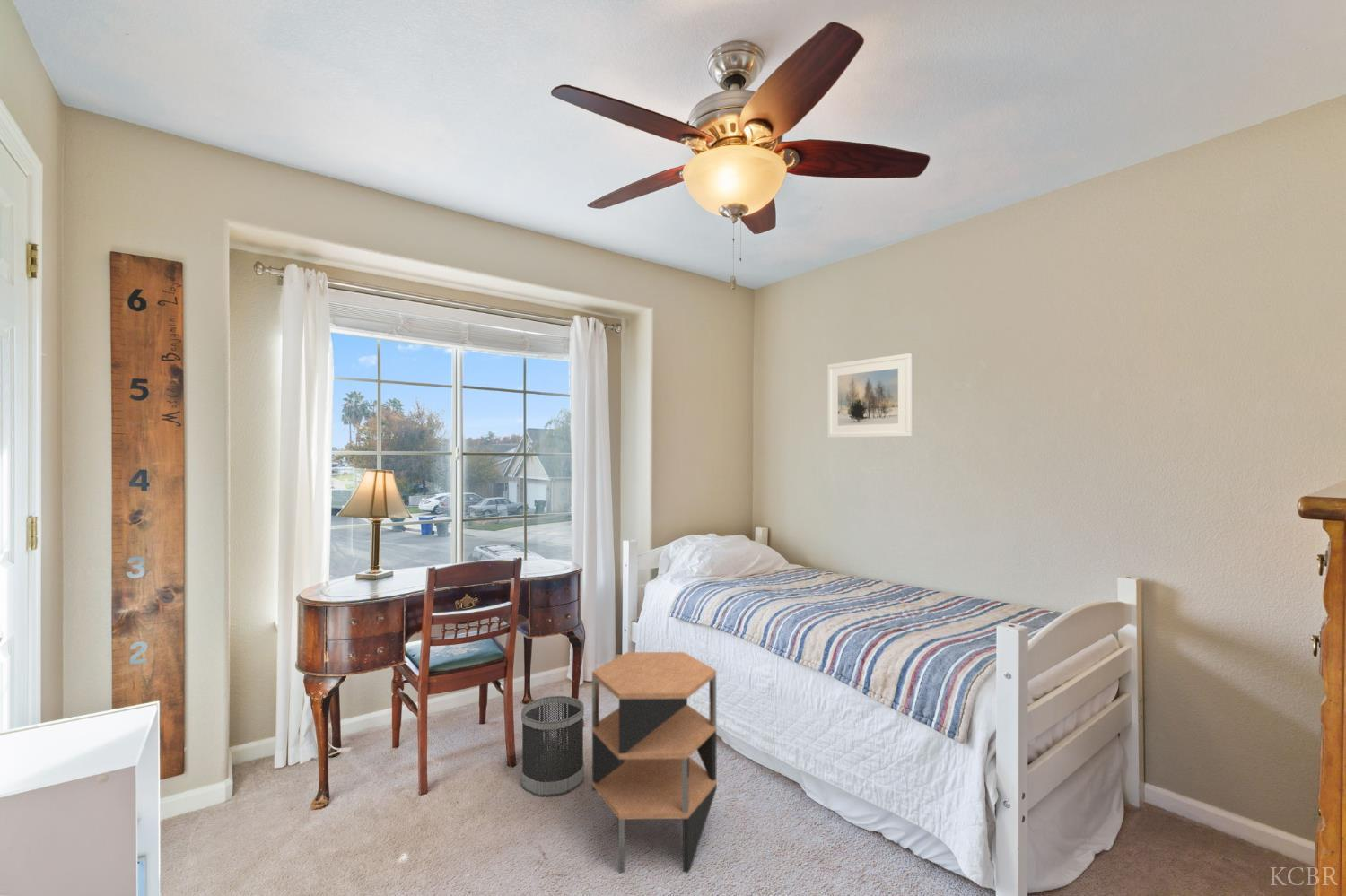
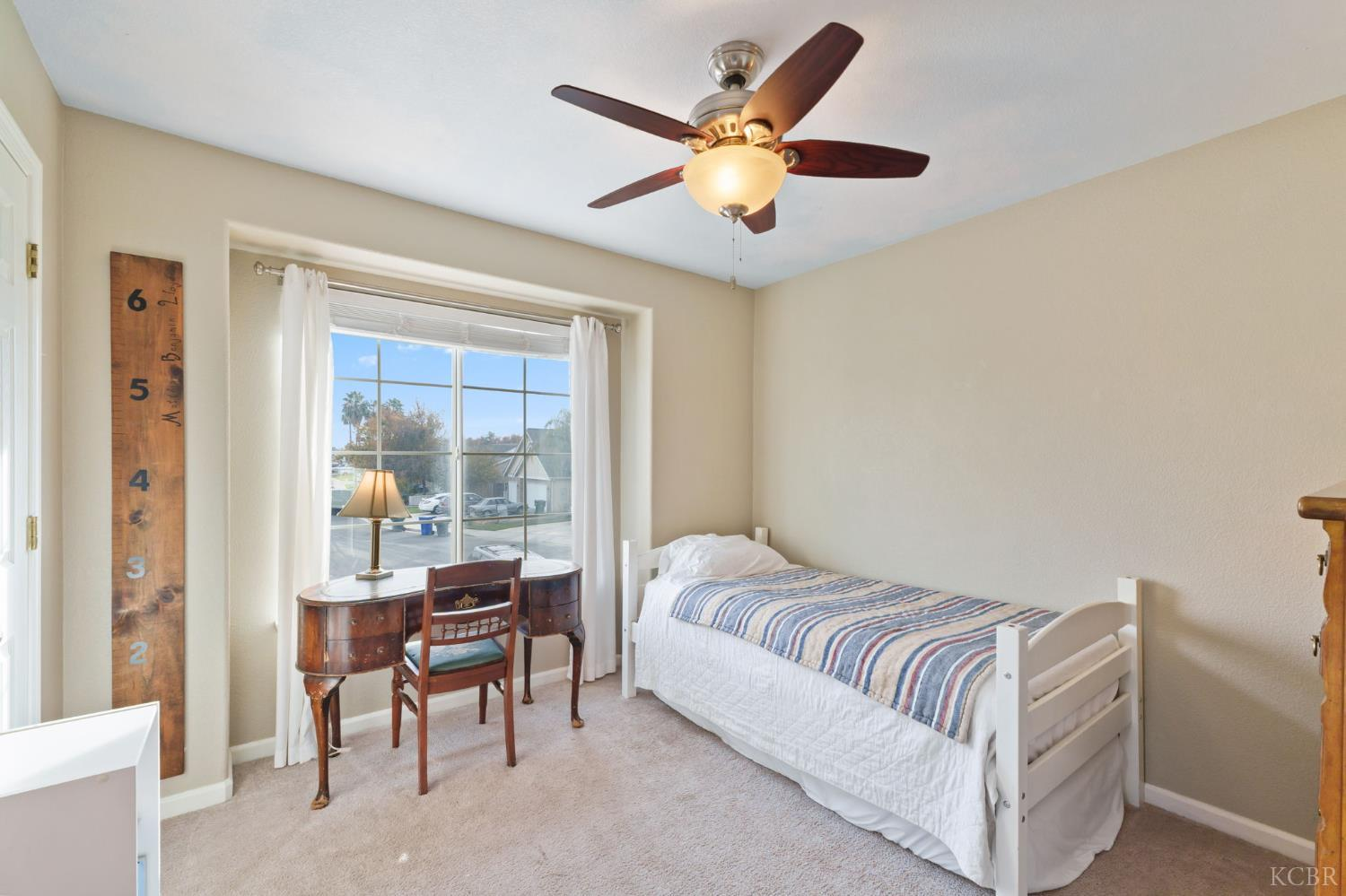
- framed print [826,352,913,439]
- side table [591,651,718,874]
- wastebasket [520,695,585,798]
